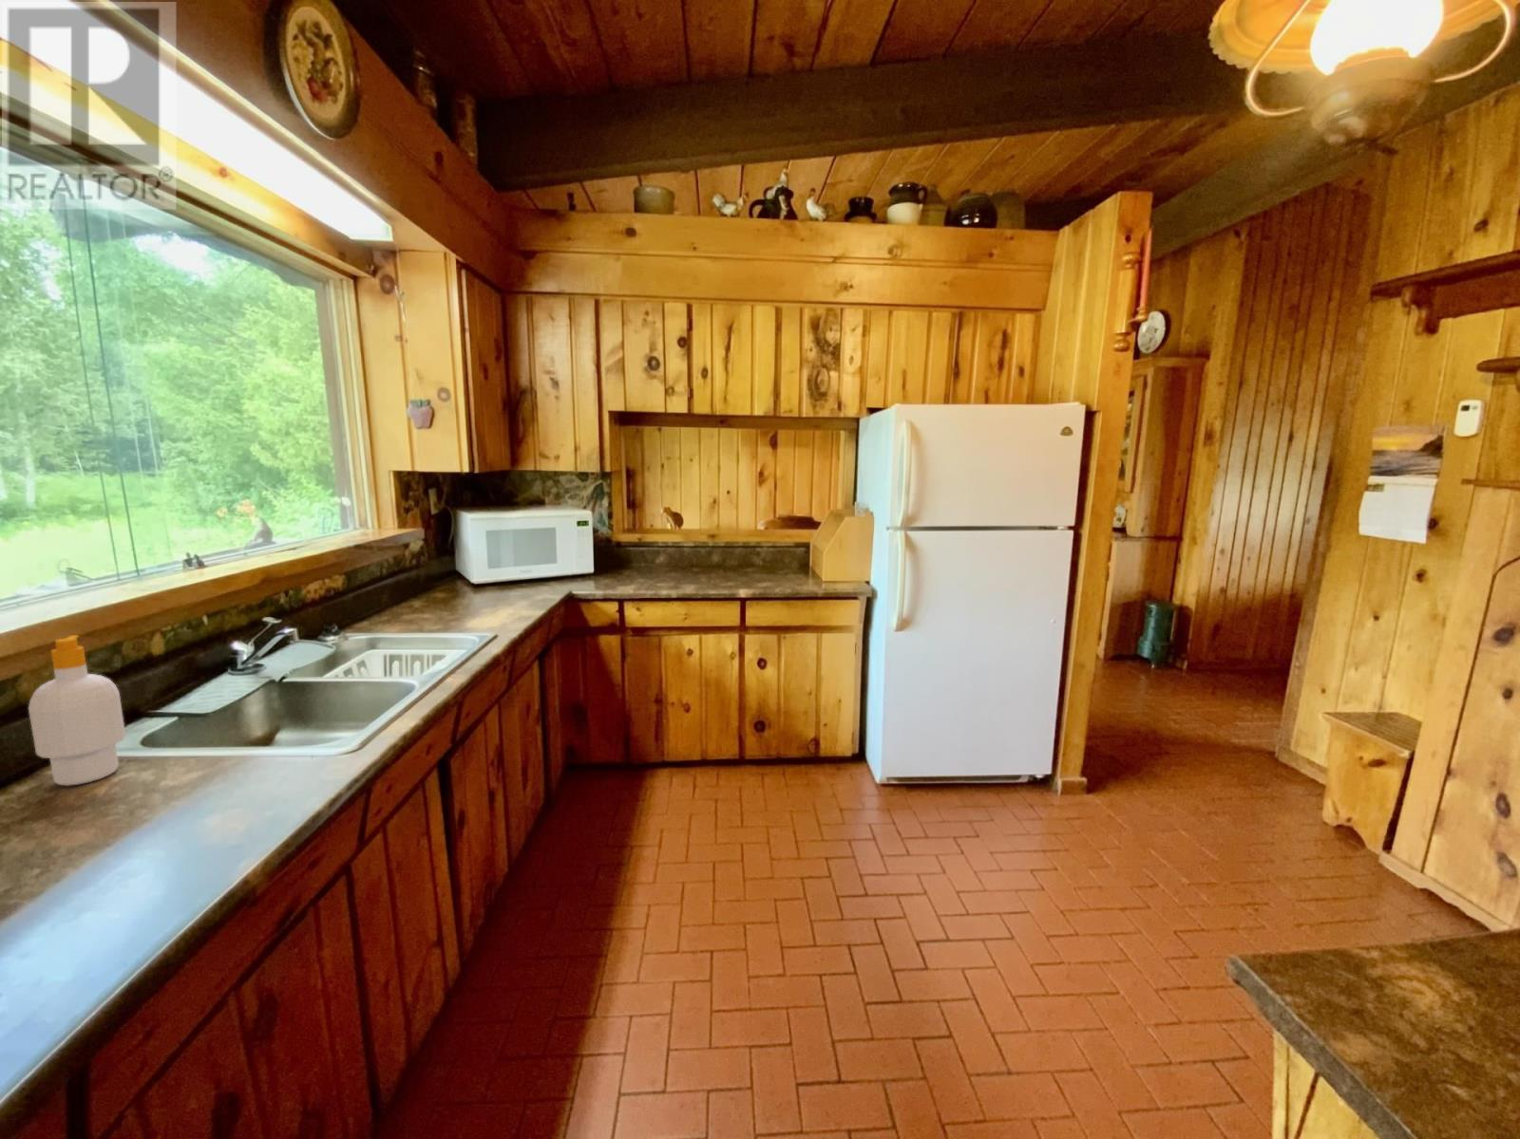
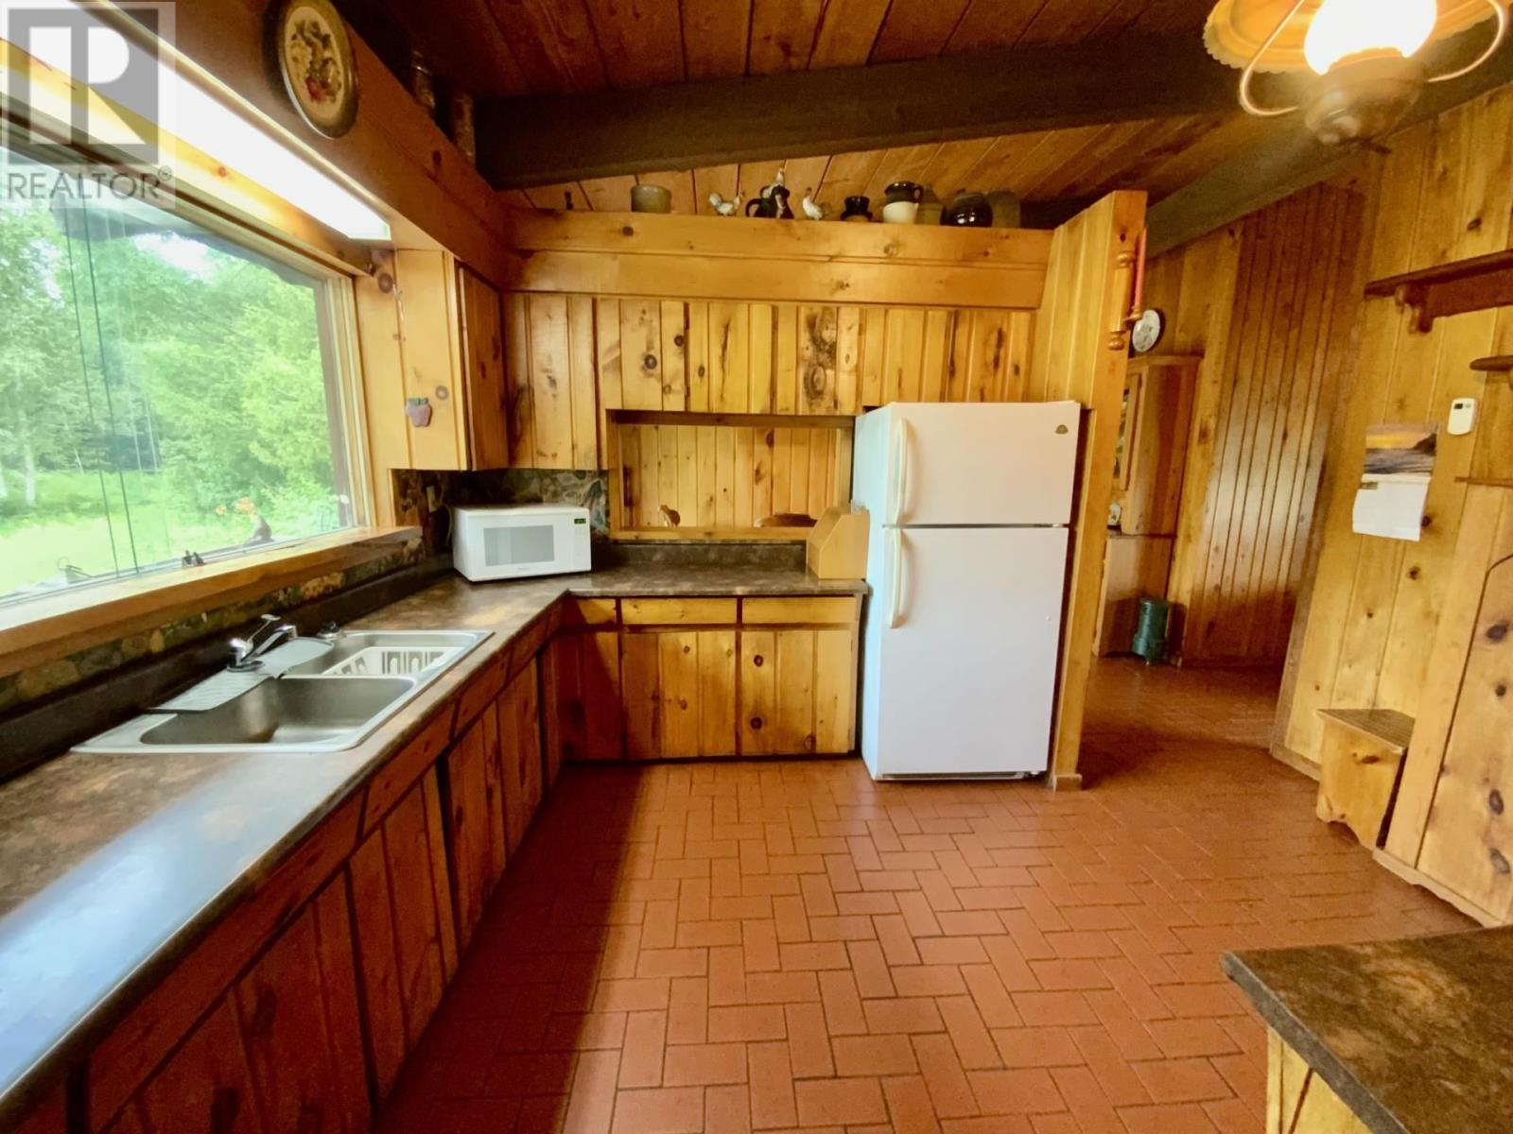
- soap bottle [28,634,127,787]
